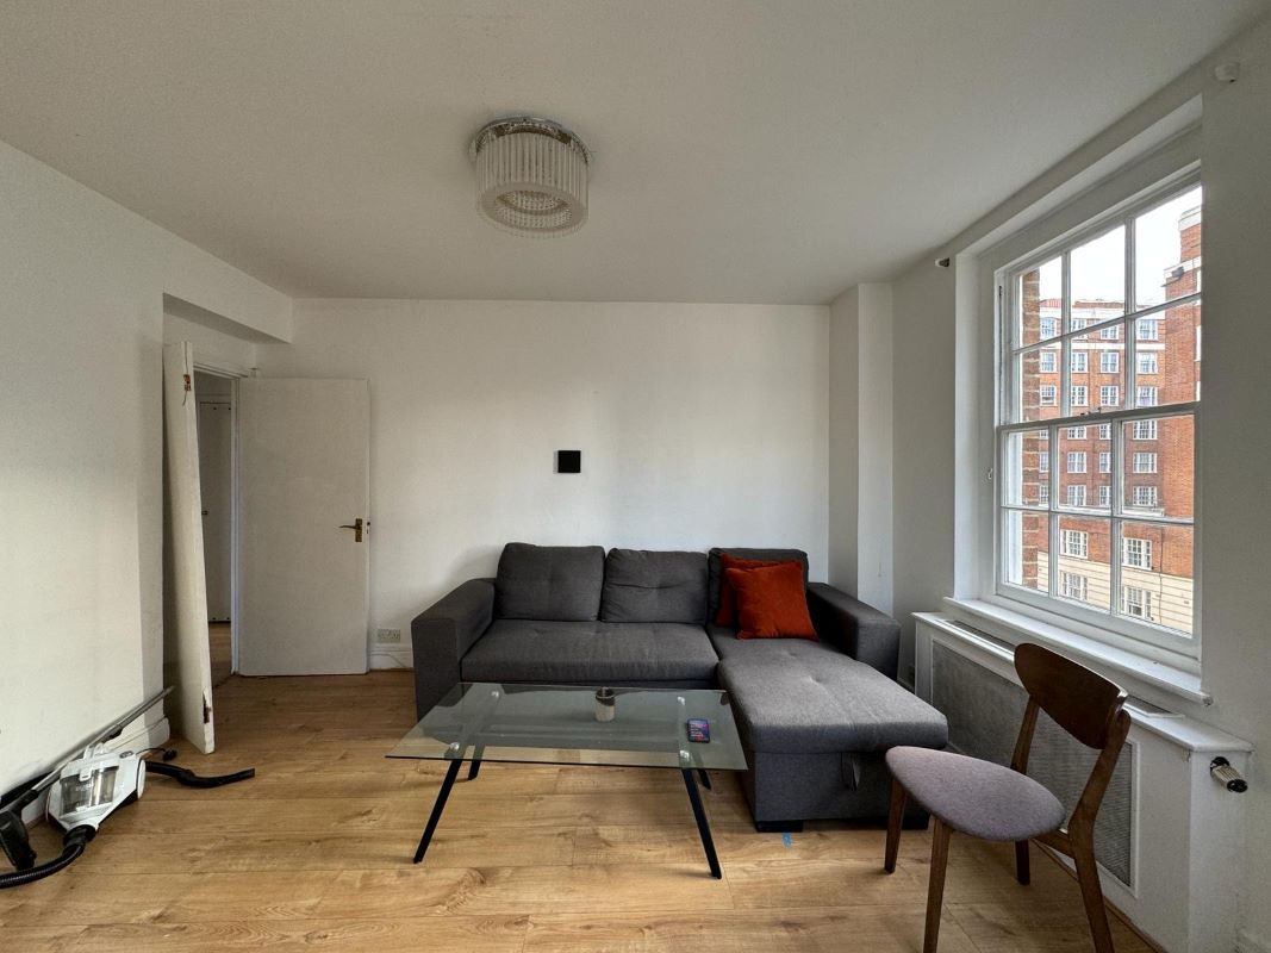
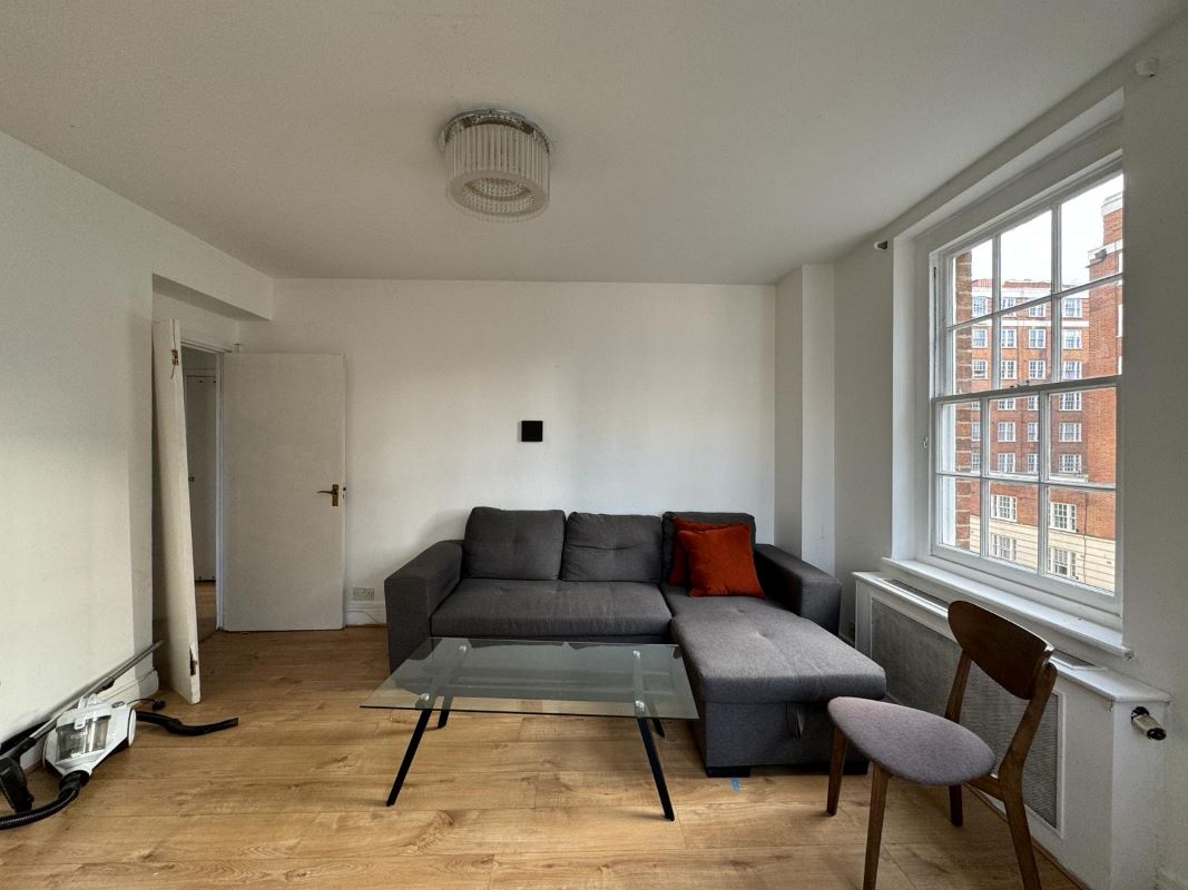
- smartphone [686,717,711,745]
- cup [594,687,616,723]
